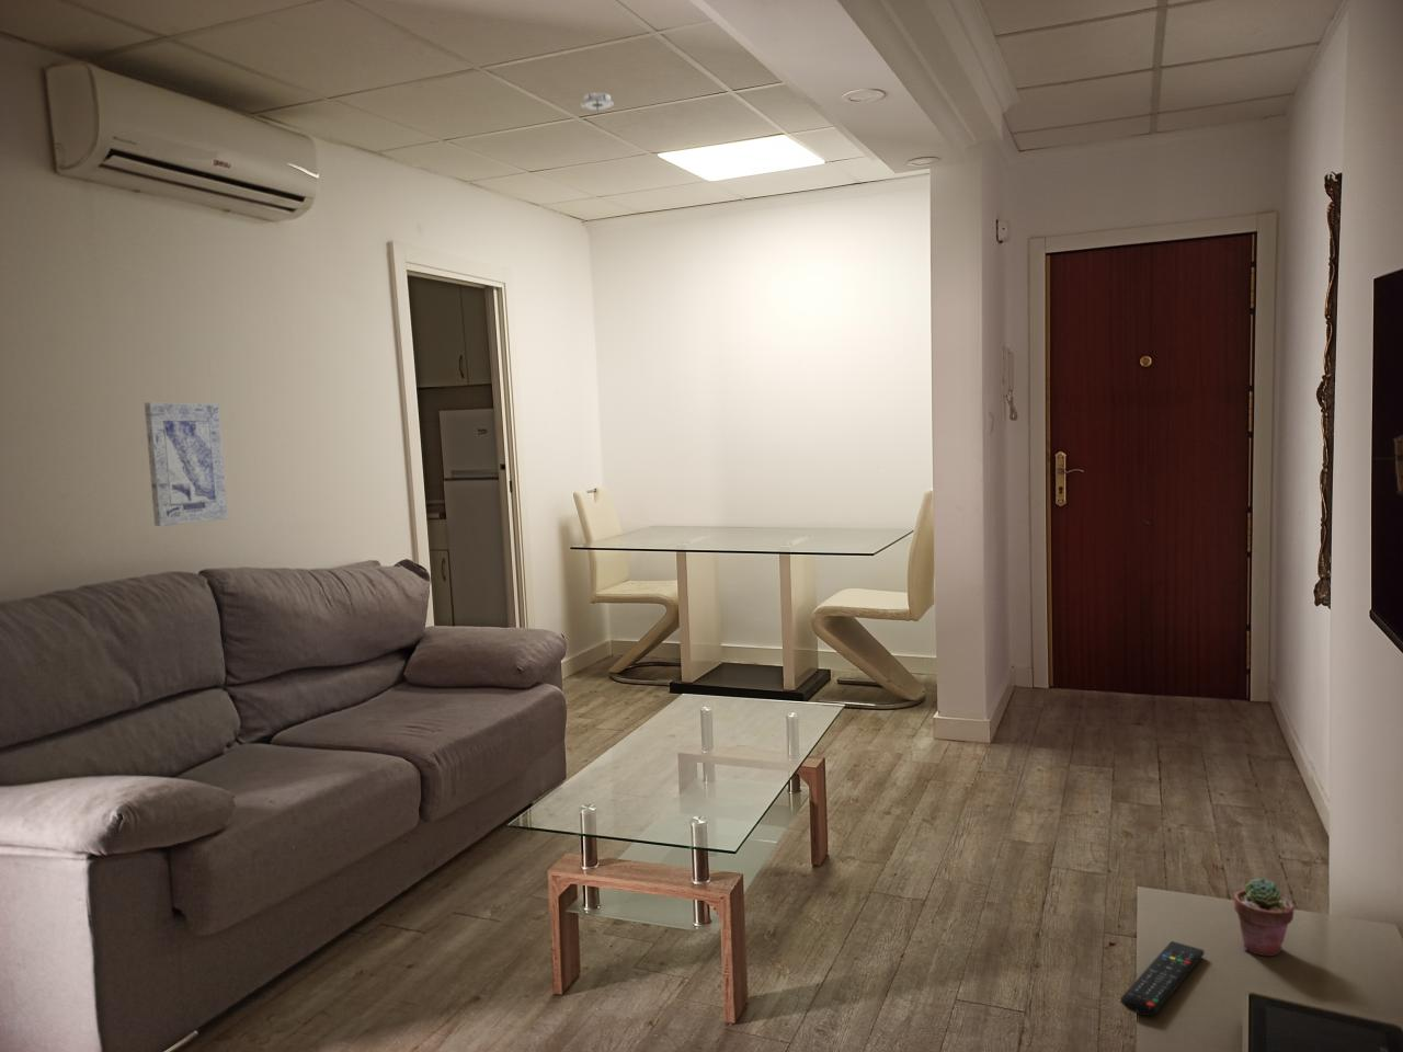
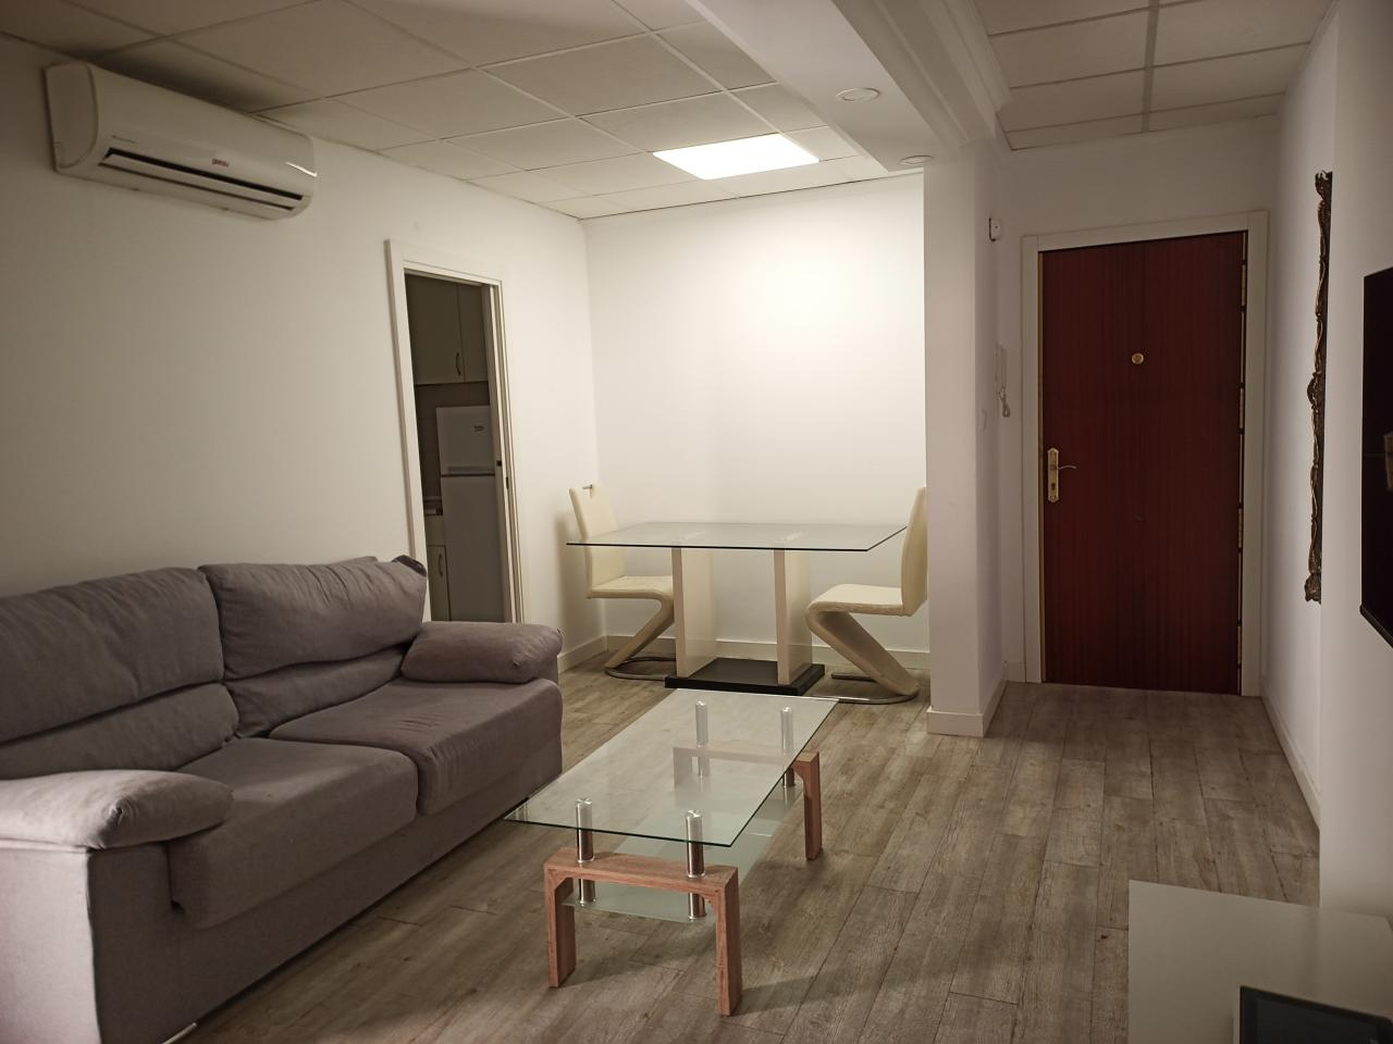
- potted succulent [1233,876,1296,957]
- wall art [144,401,229,527]
- remote control [1119,940,1205,1017]
- smoke detector [580,91,615,112]
